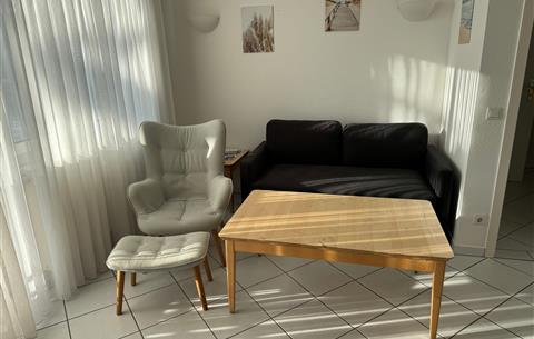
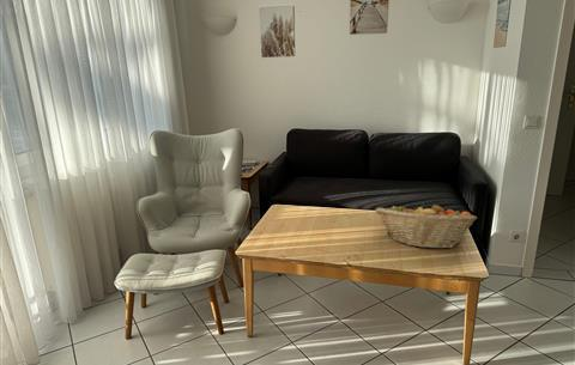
+ fruit basket [375,201,478,250]
